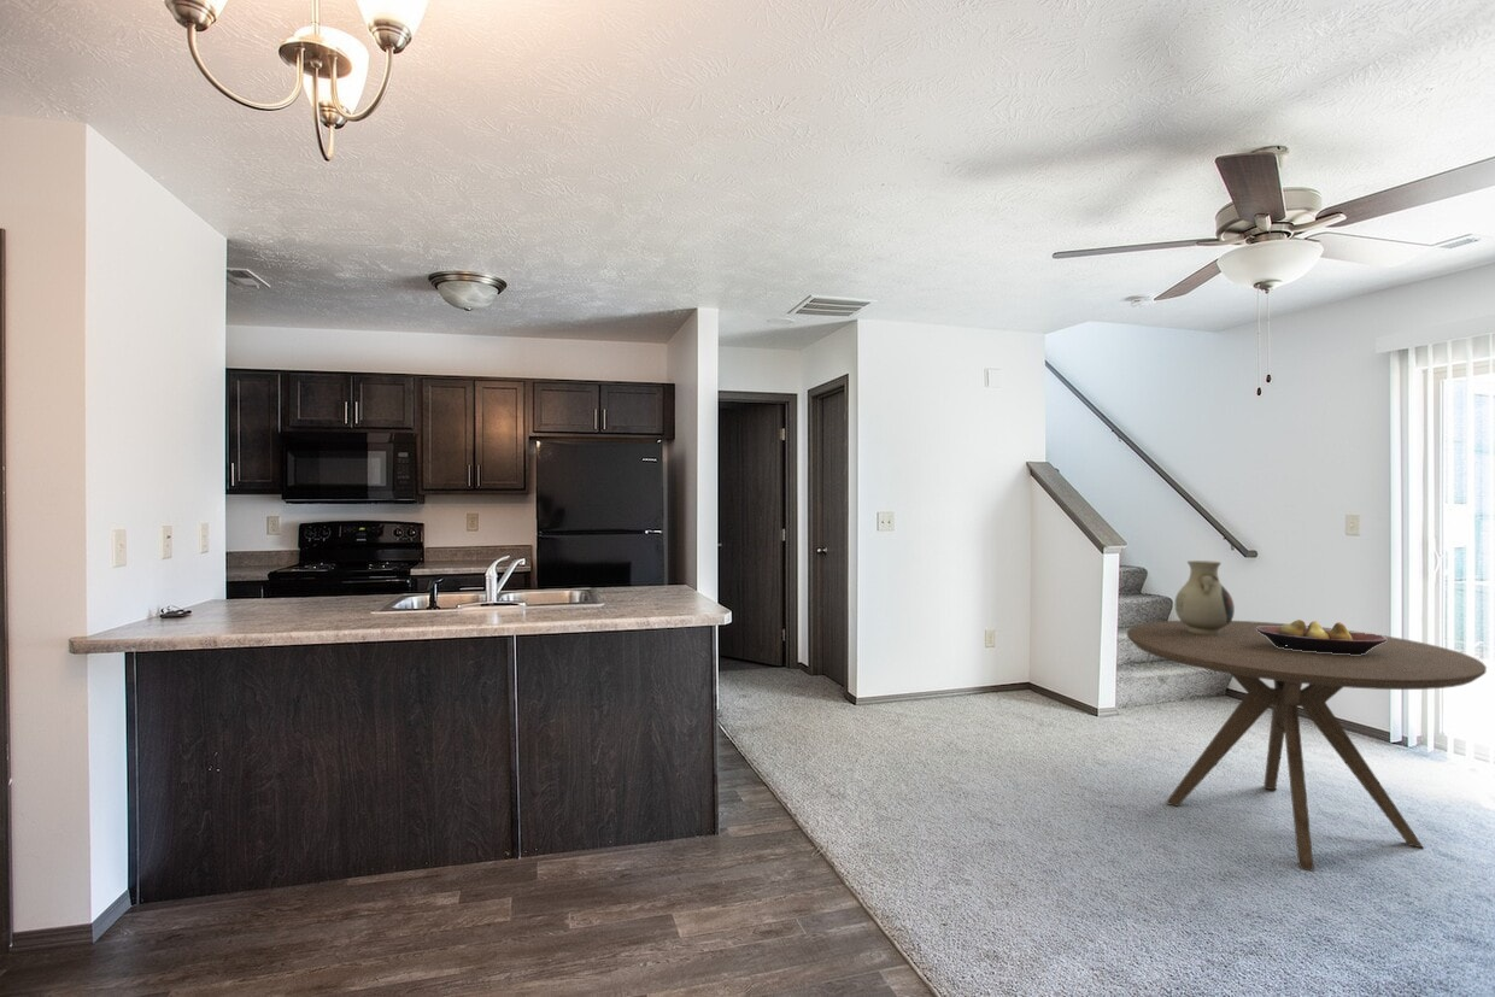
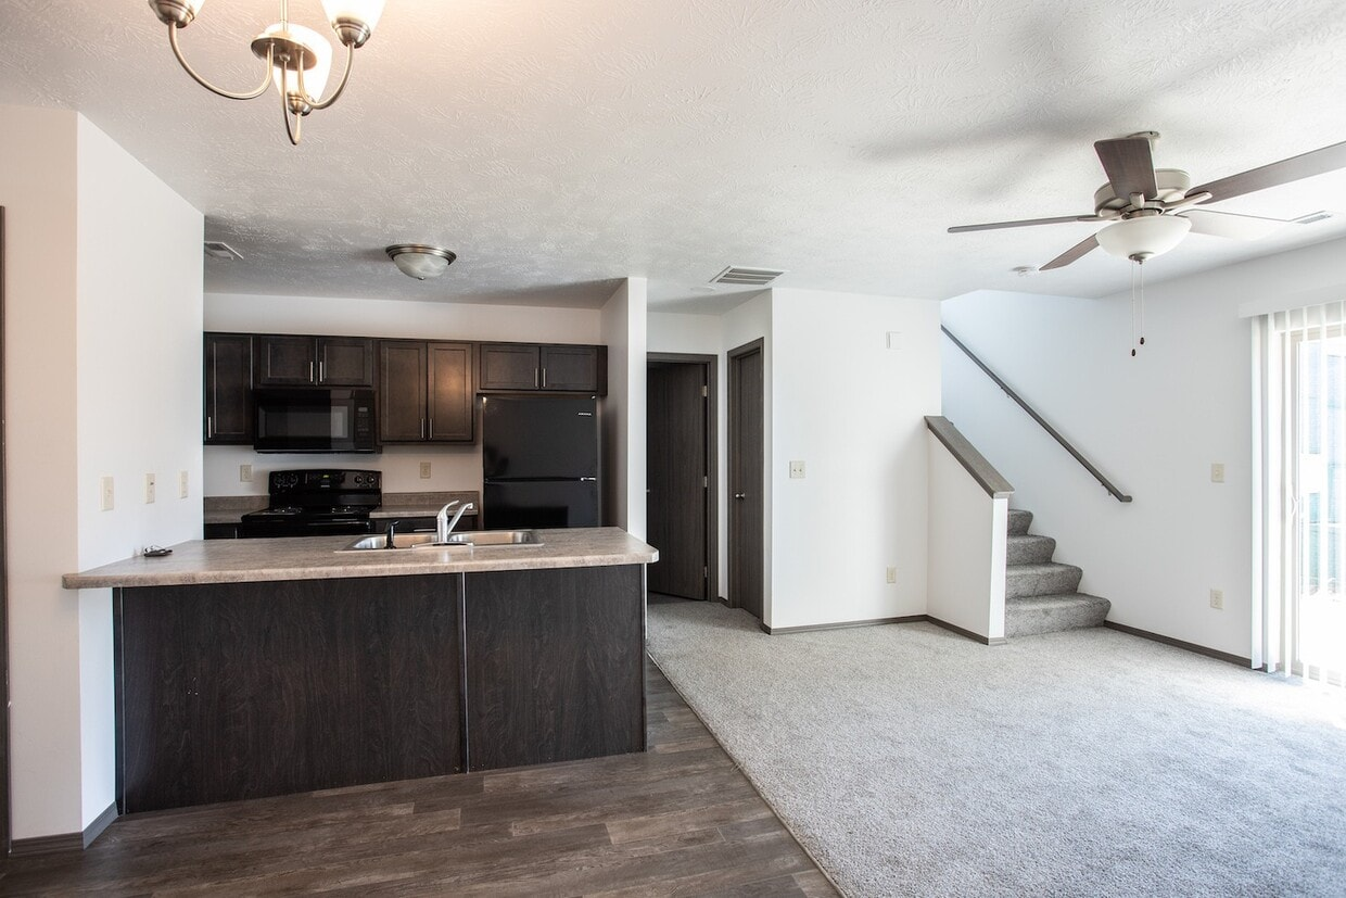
- dining table [1126,620,1488,873]
- vase [1174,559,1236,635]
- fruit bowl [1256,618,1386,655]
